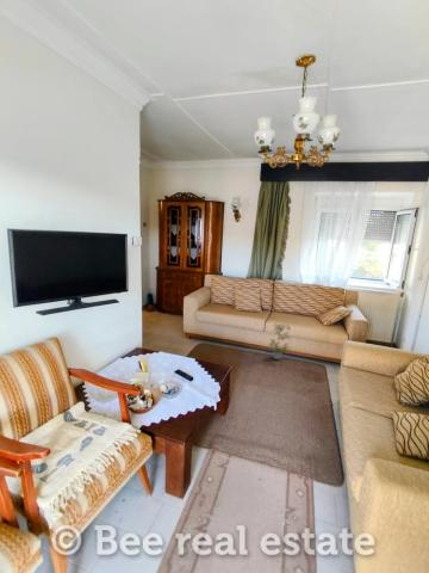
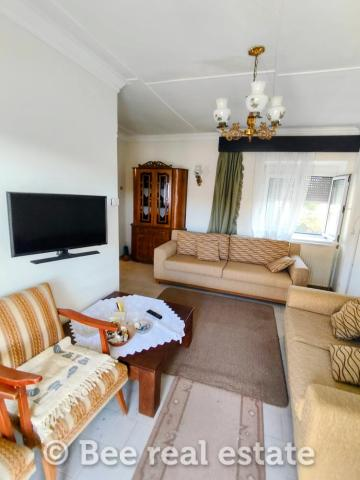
- potted plant [269,322,293,361]
